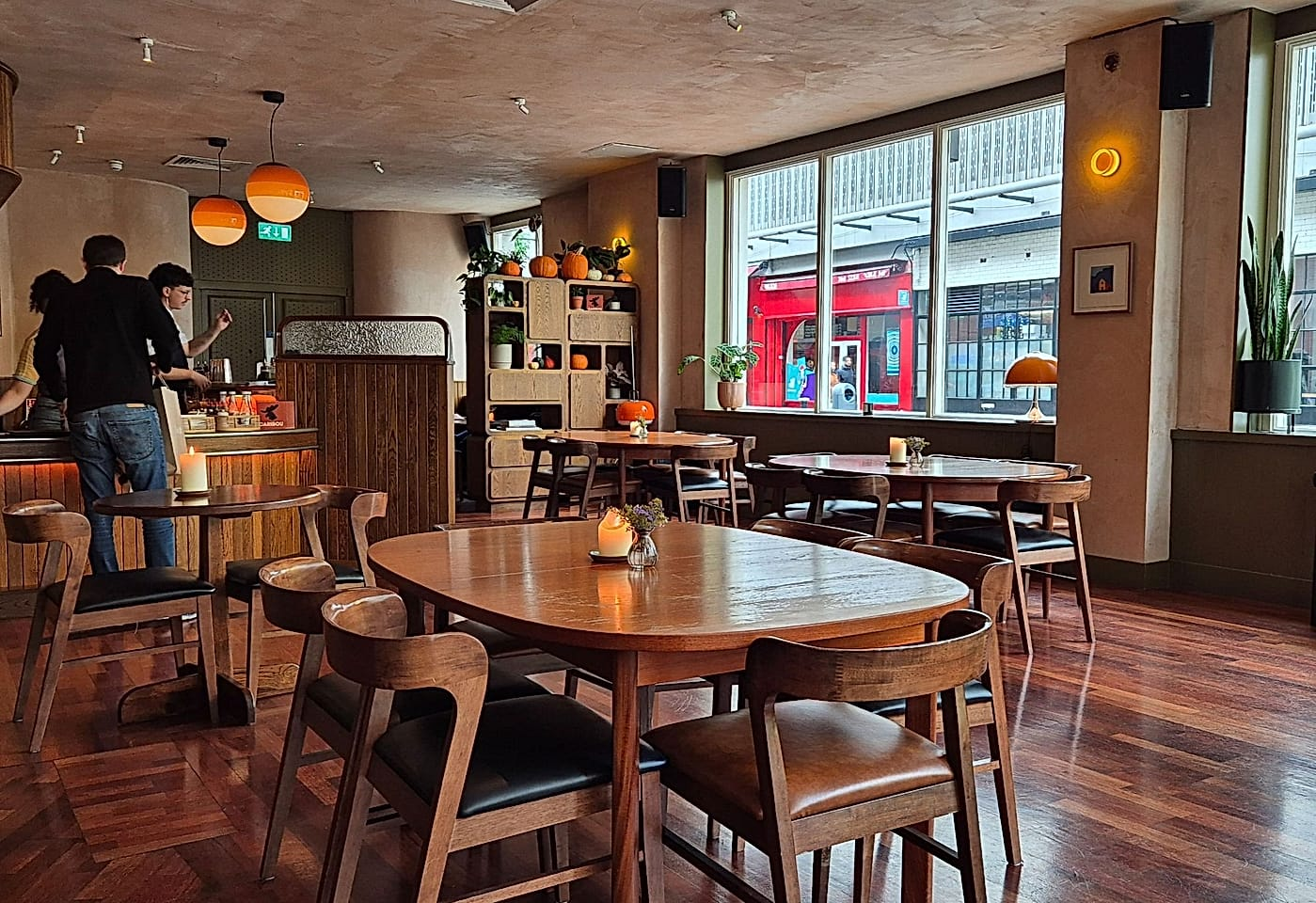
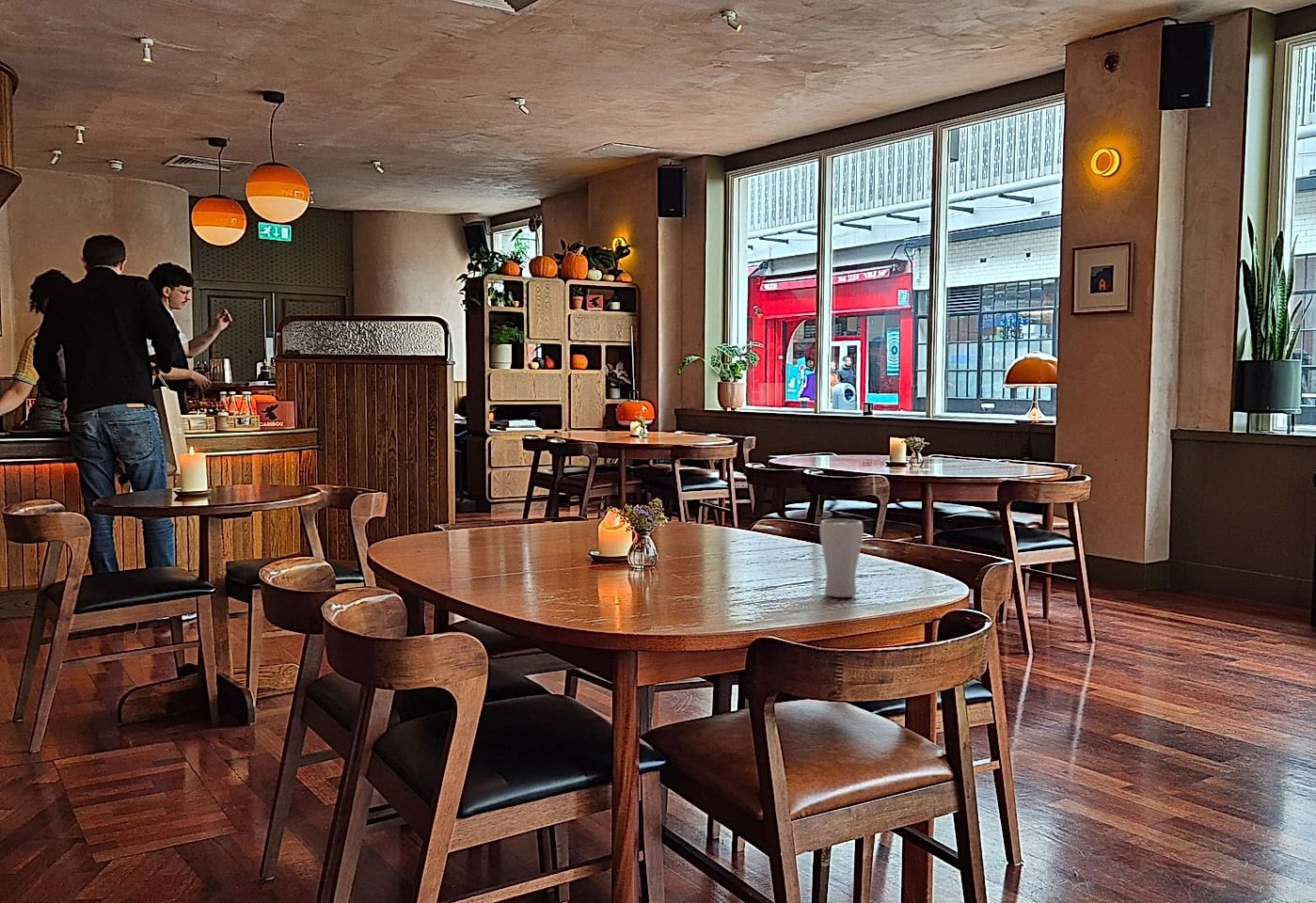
+ drinking glass [819,518,864,598]
